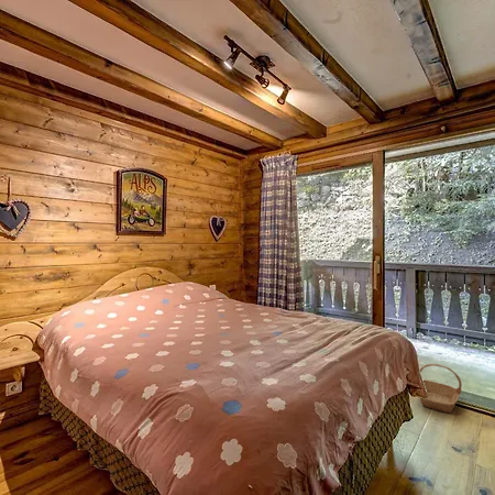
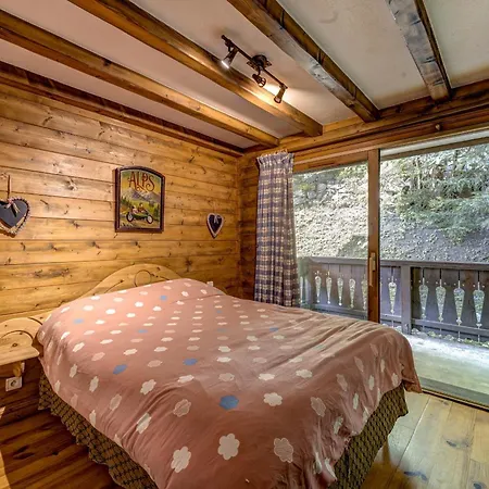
- basket [419,363,463,414]
